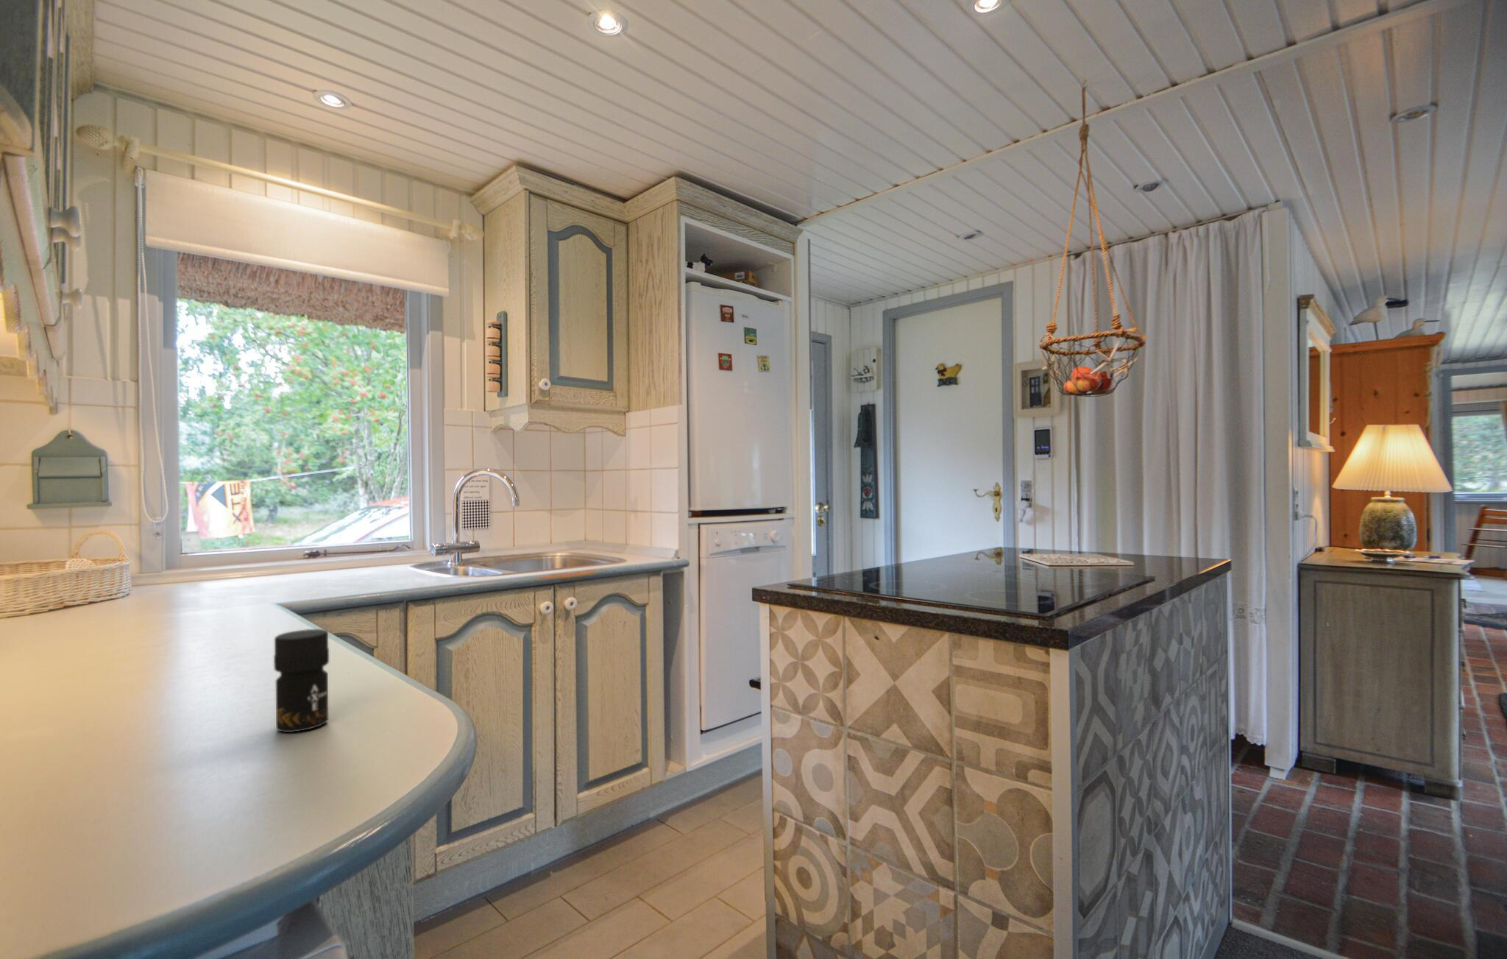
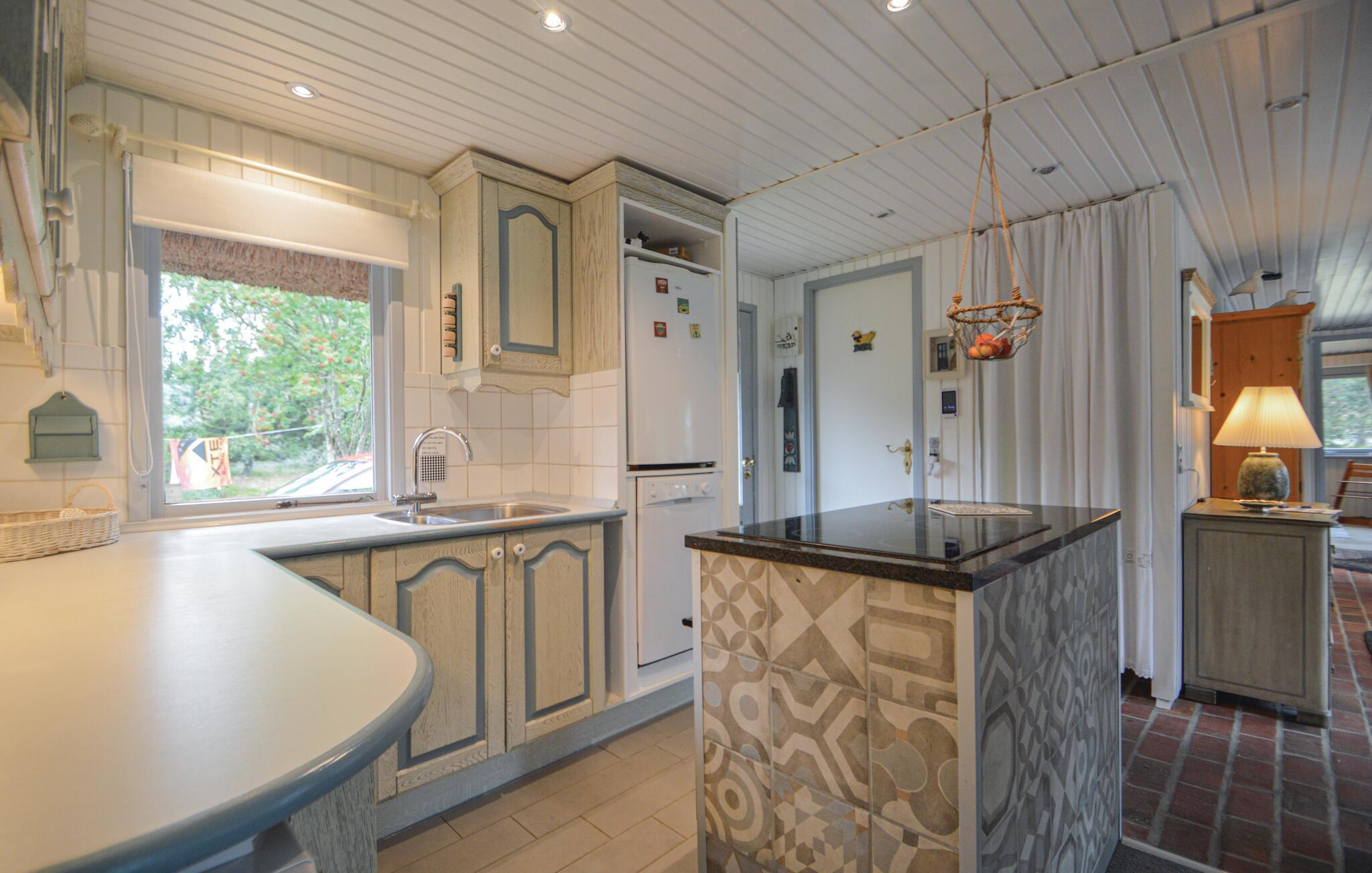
- jar [274,628,330,733]
